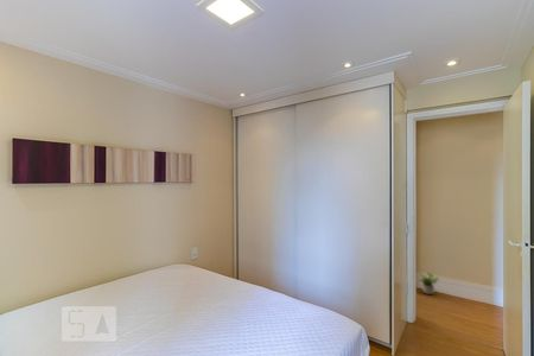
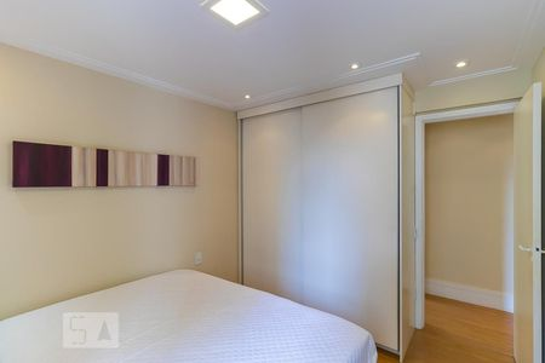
- potted plant [418,272,440,295]
